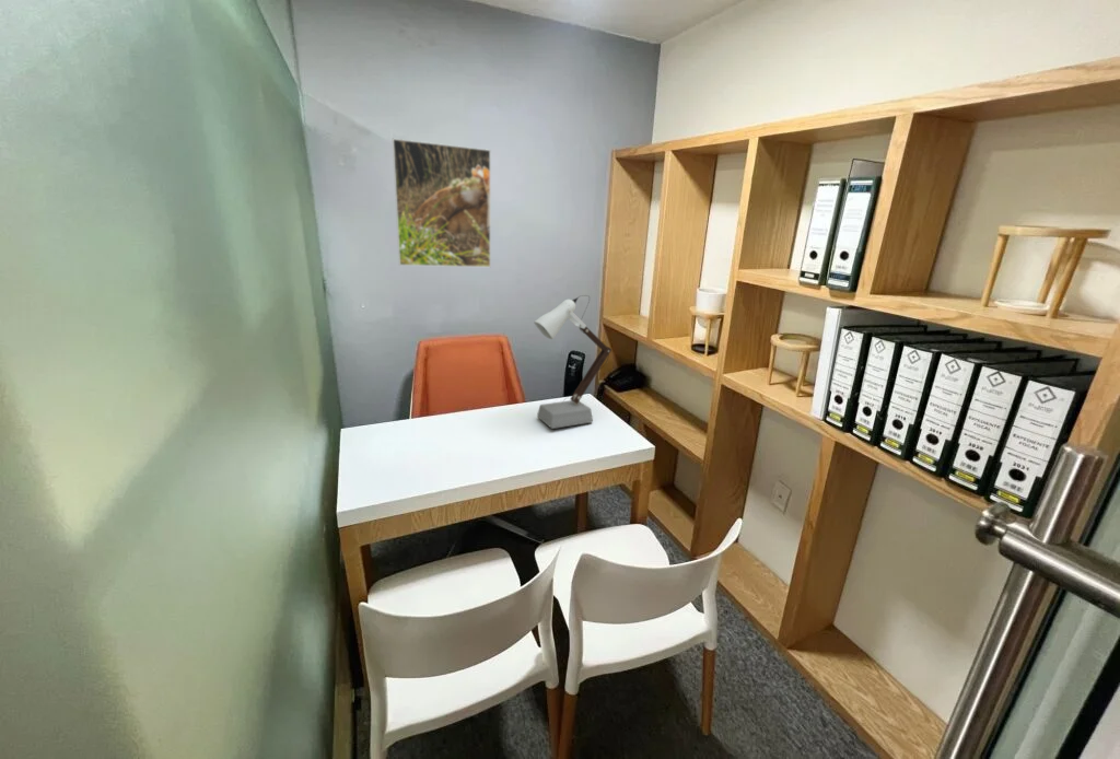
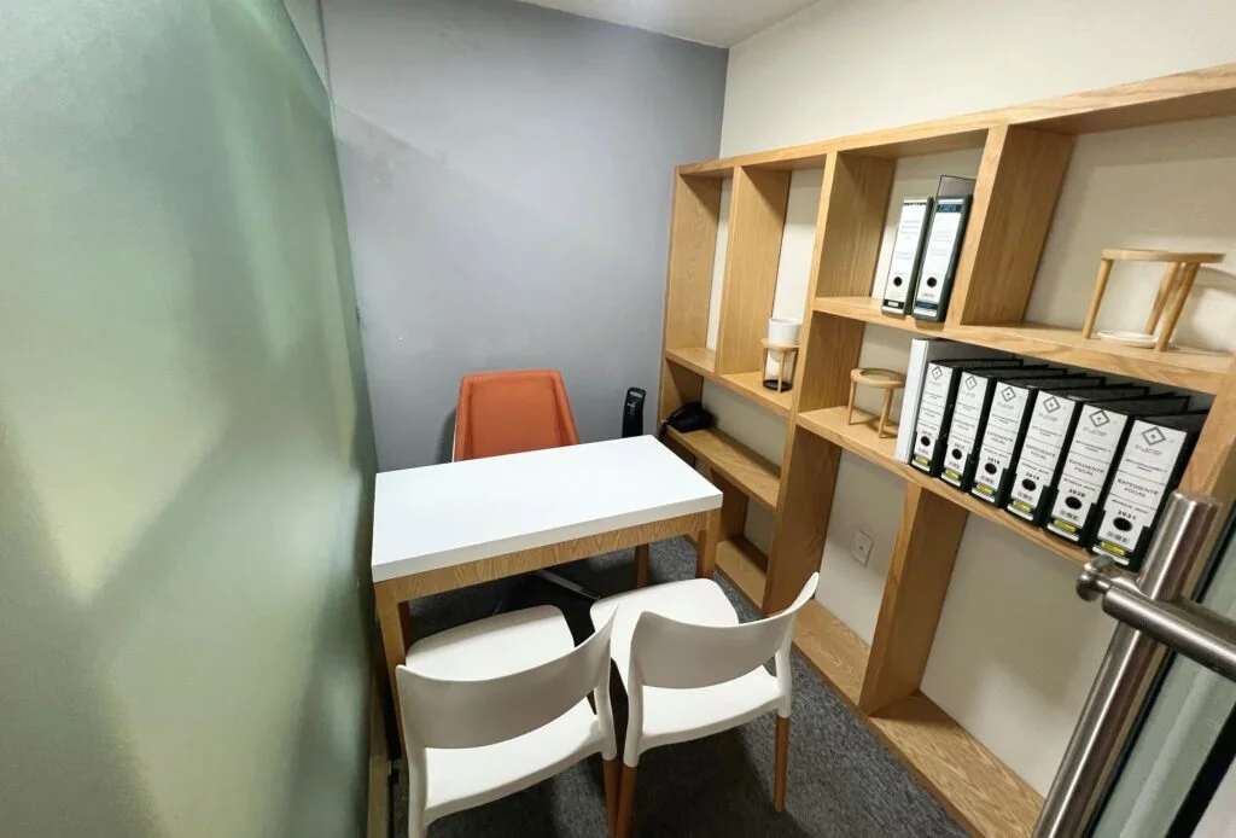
- desk lamp [533,294,612,430]
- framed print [392,138,492,268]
